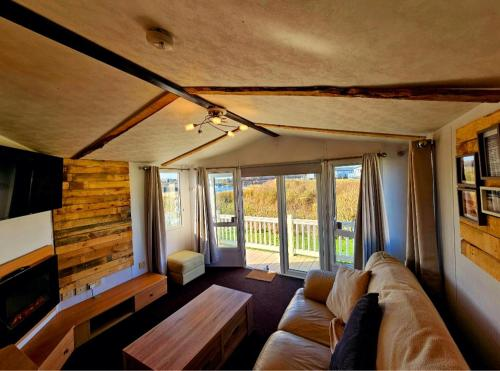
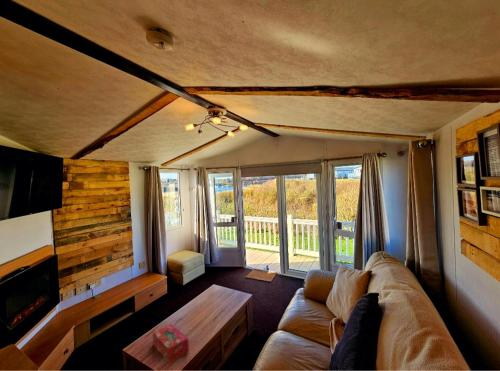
+ tissue box [152,323,190,364]
